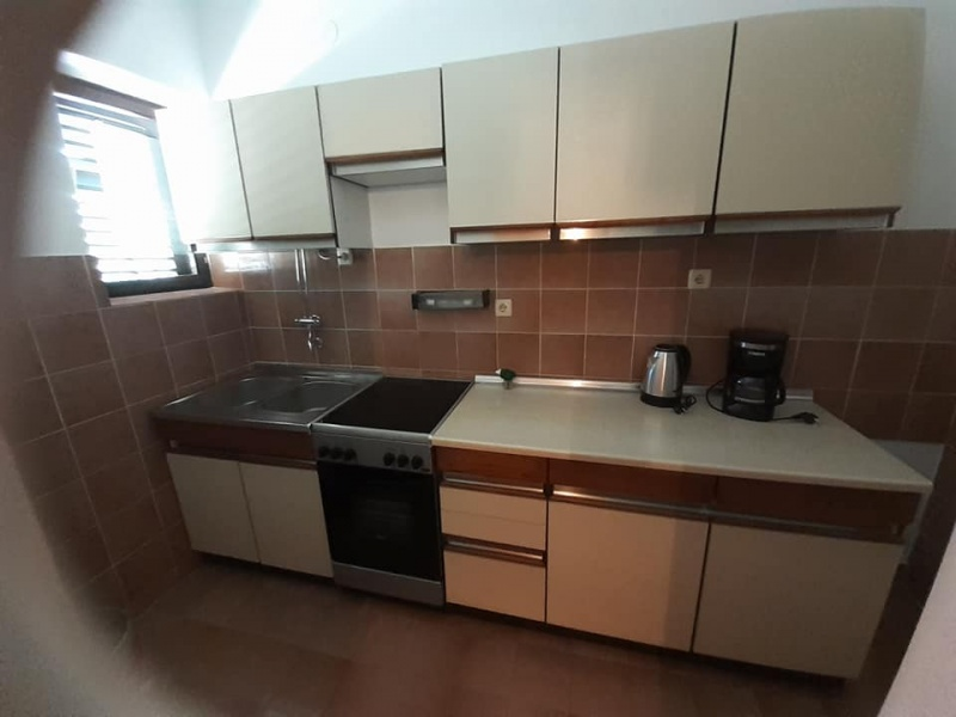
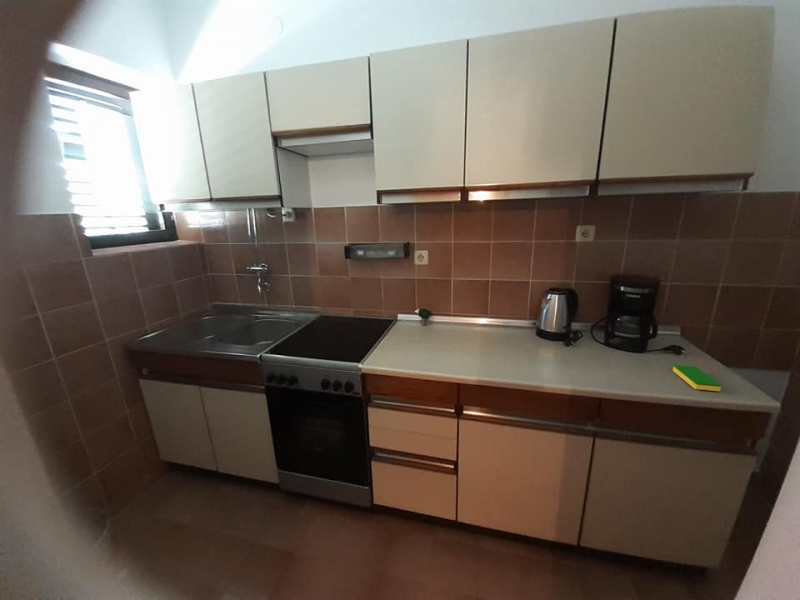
+ dish sponge [672,364,722,392]
